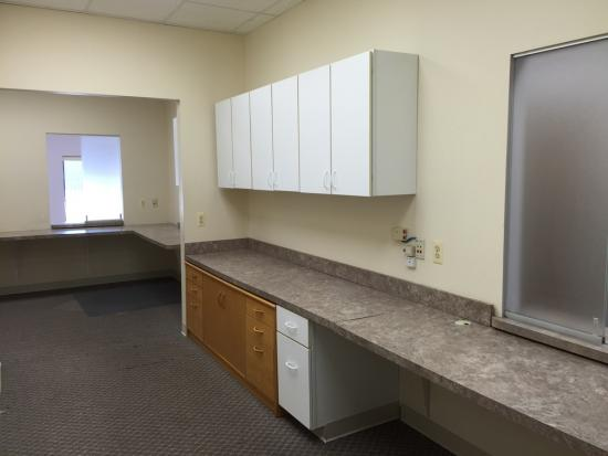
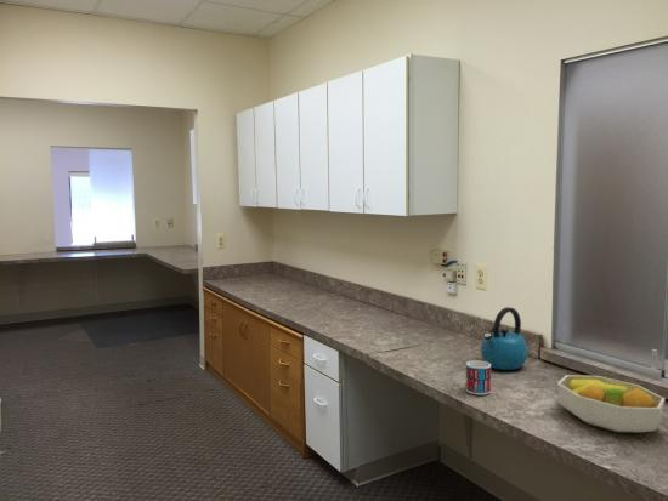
+ fruit bowl [556,374,666,434]
+ mug [465,359,492,395]
+ kettle [480,306,530,371]
